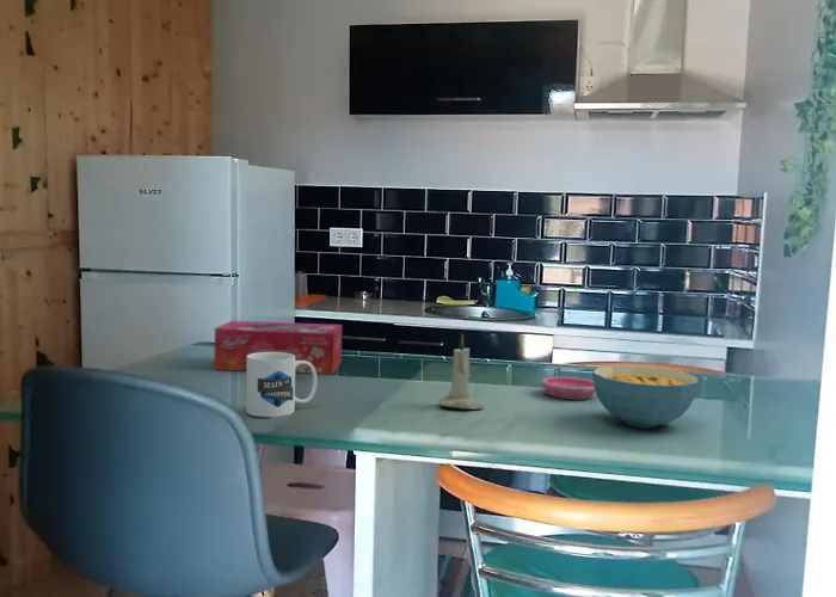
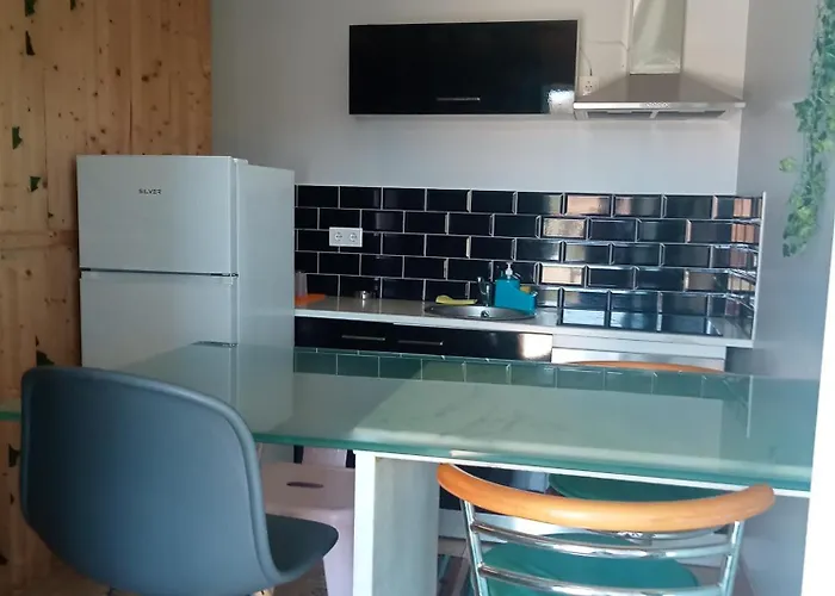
- candle [438,333,485,411]
- saucer [541,376,596,401]
- tissue box [213,320,343,375]
- cereal bowl [591,364,700,429]
- mug [245,352,318,418]
